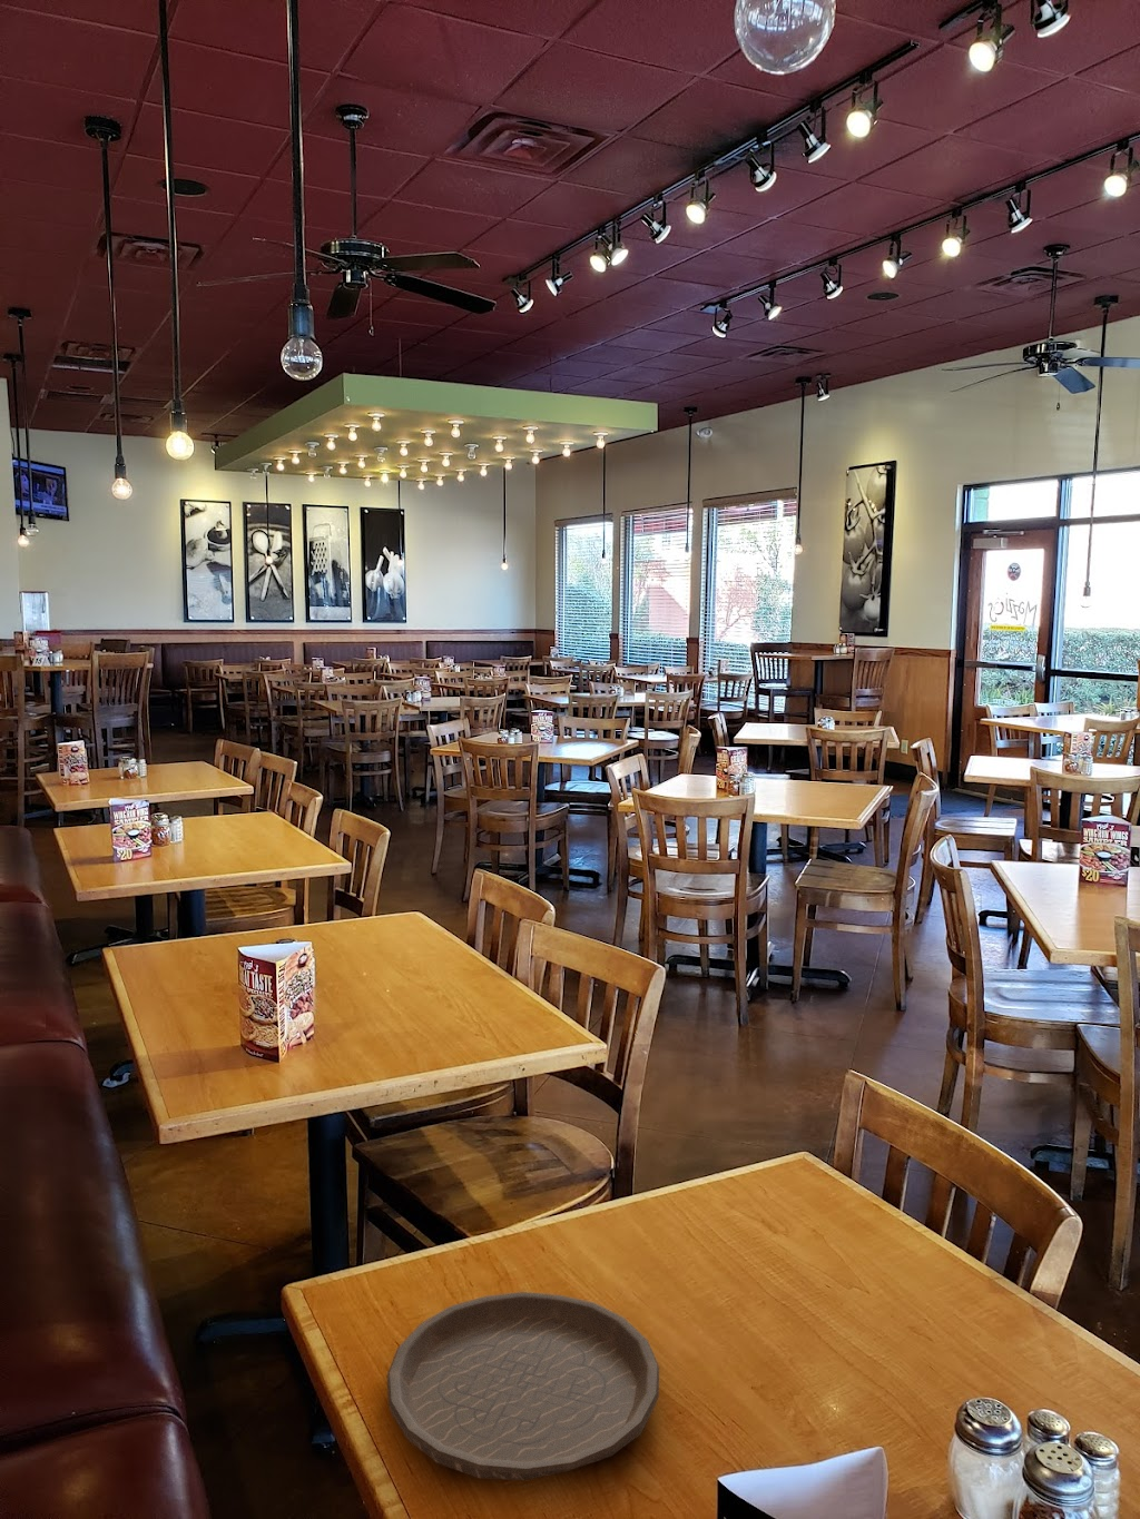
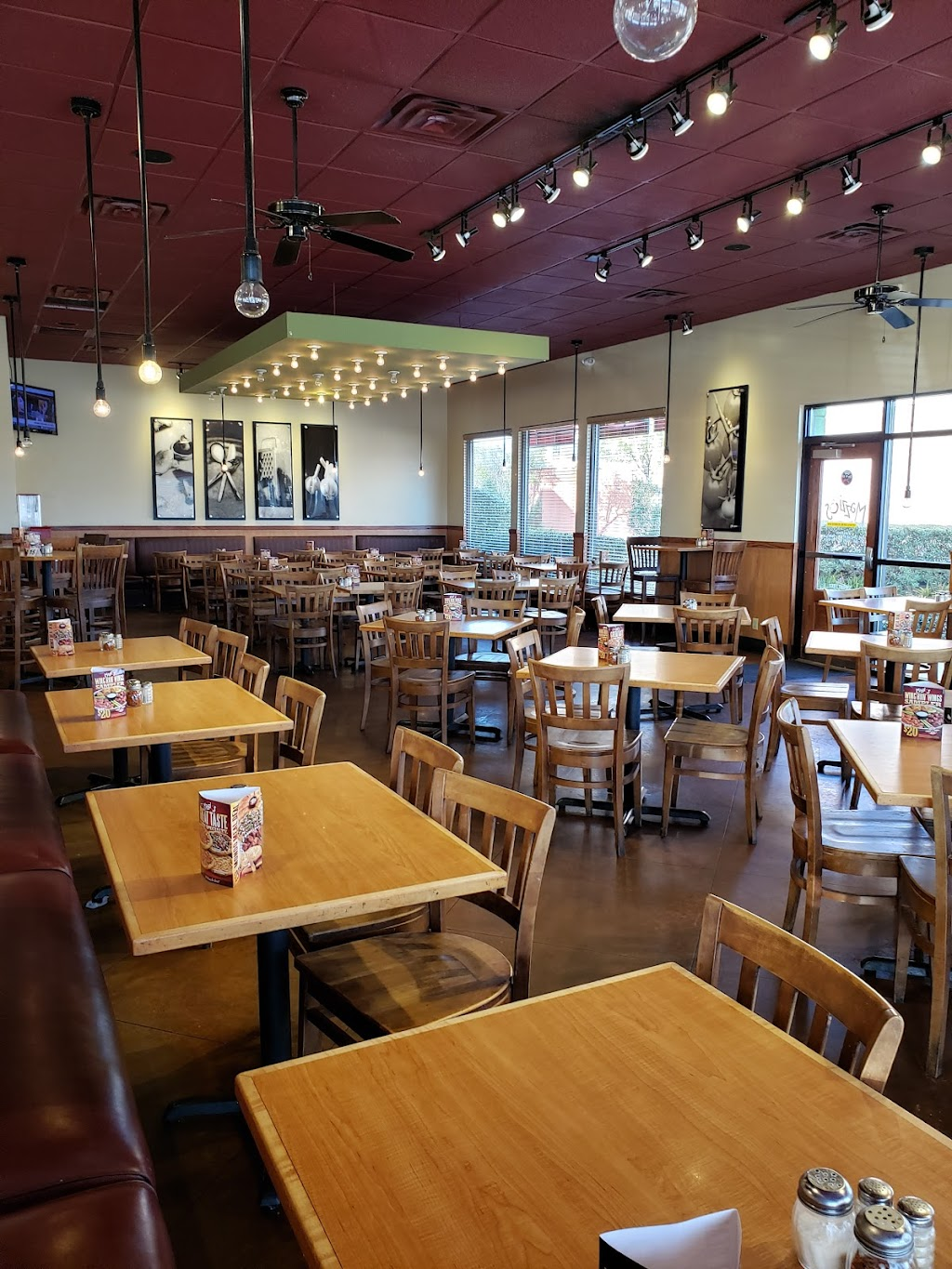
- plate [387,1290,660,1481]
